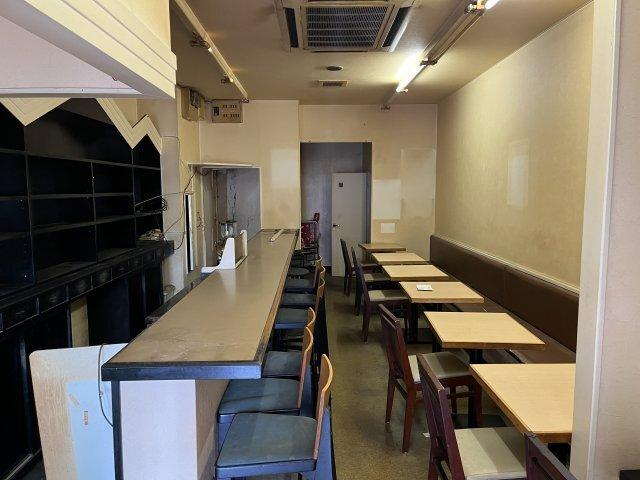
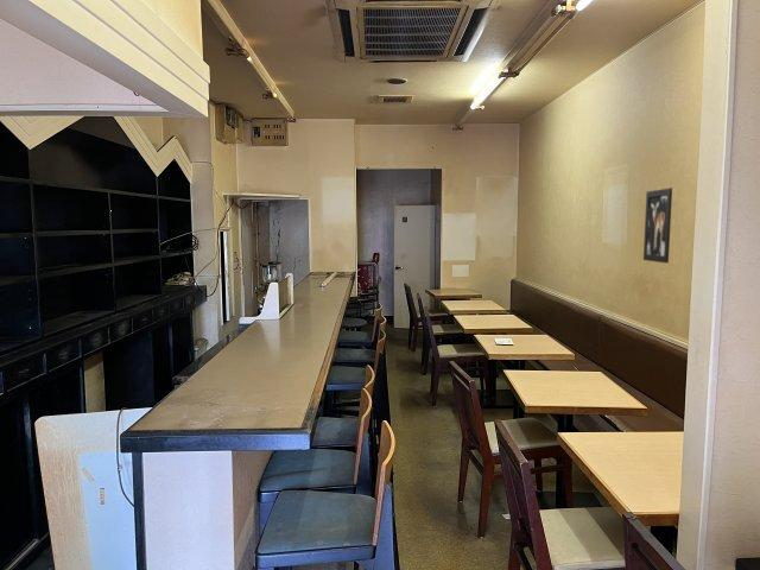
+ wall art [642,186,673,264]
